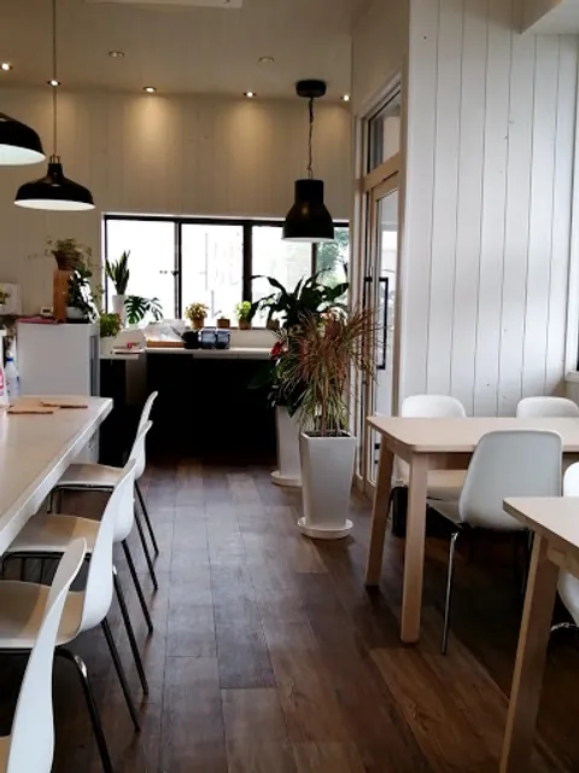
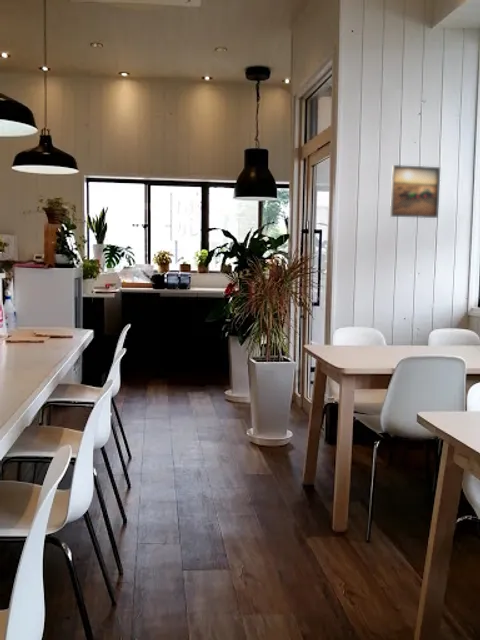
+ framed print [389,164,441,219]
